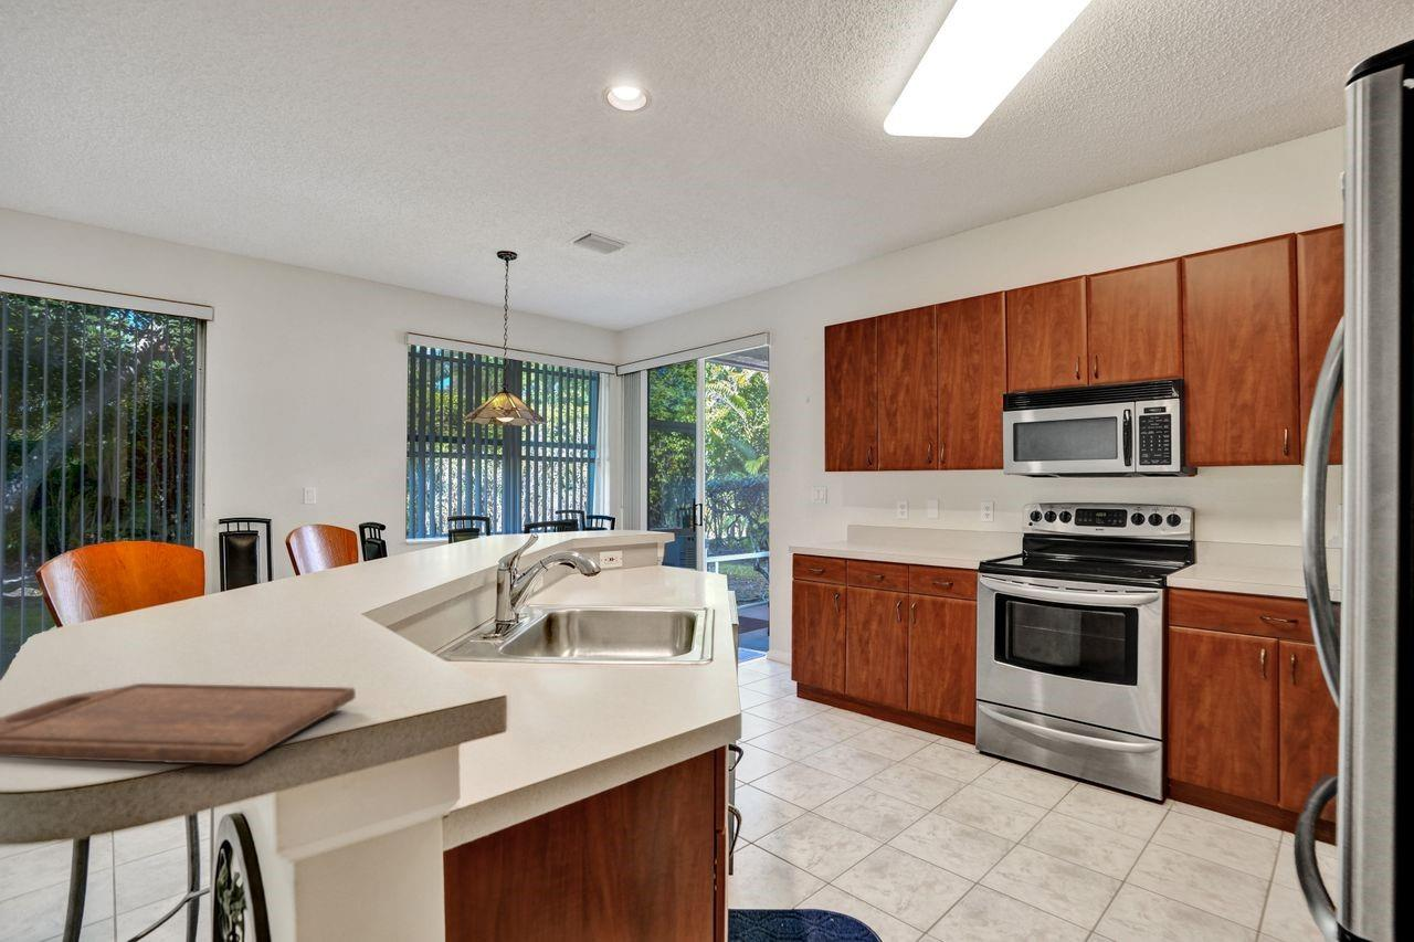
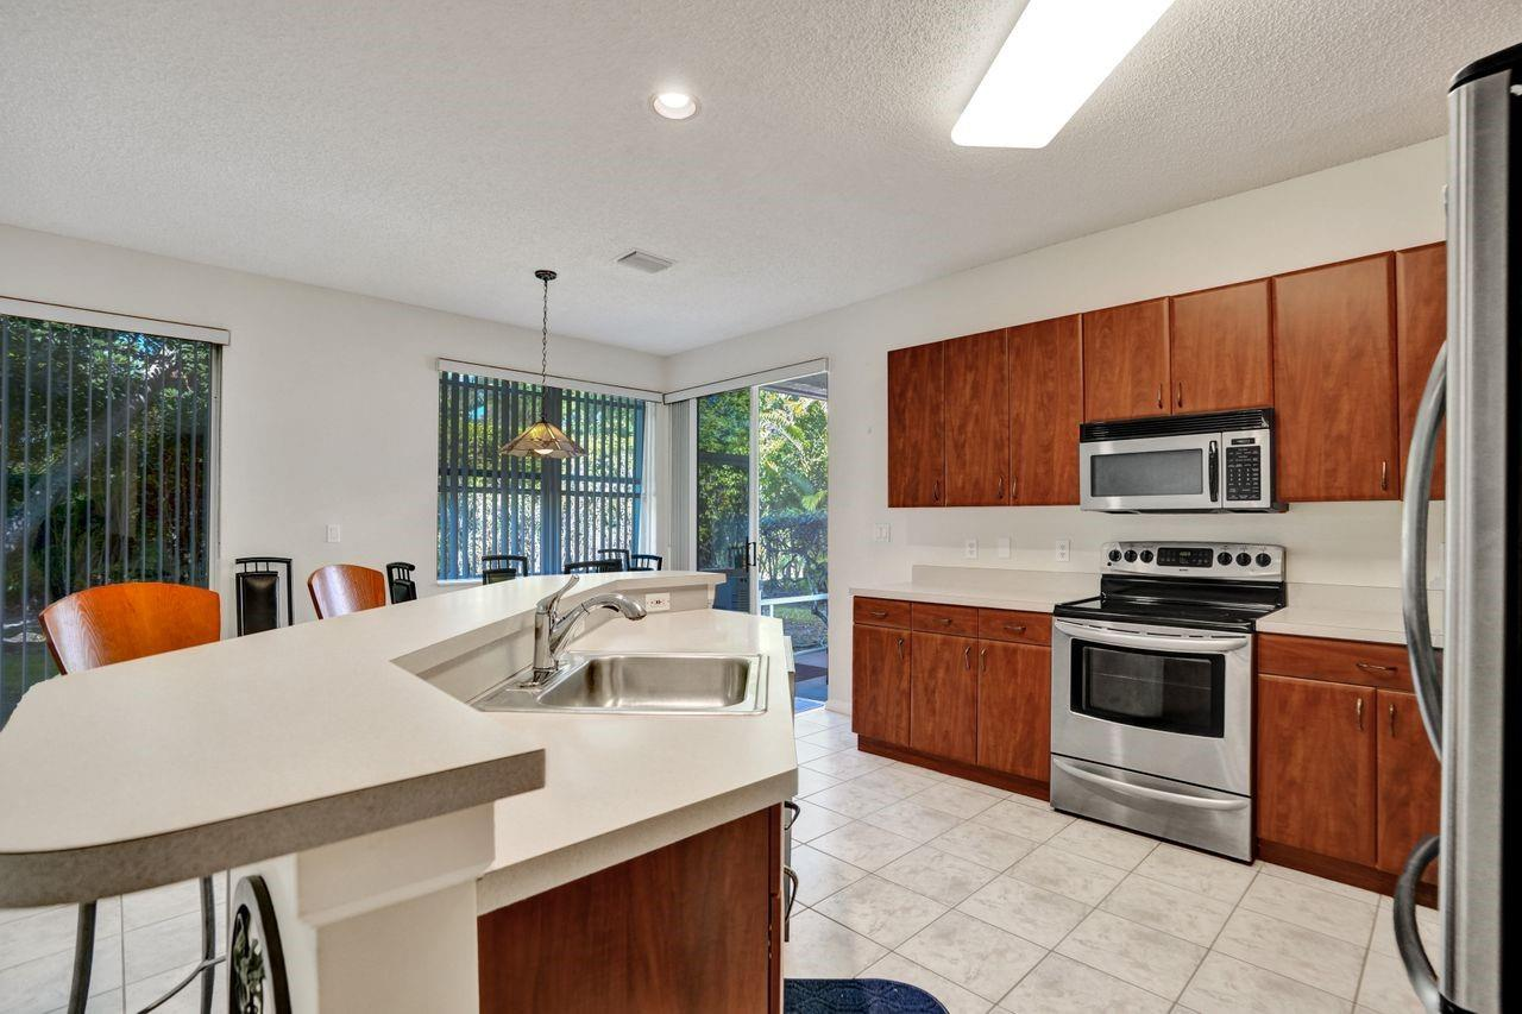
- cutting board [0,682,357,765]
